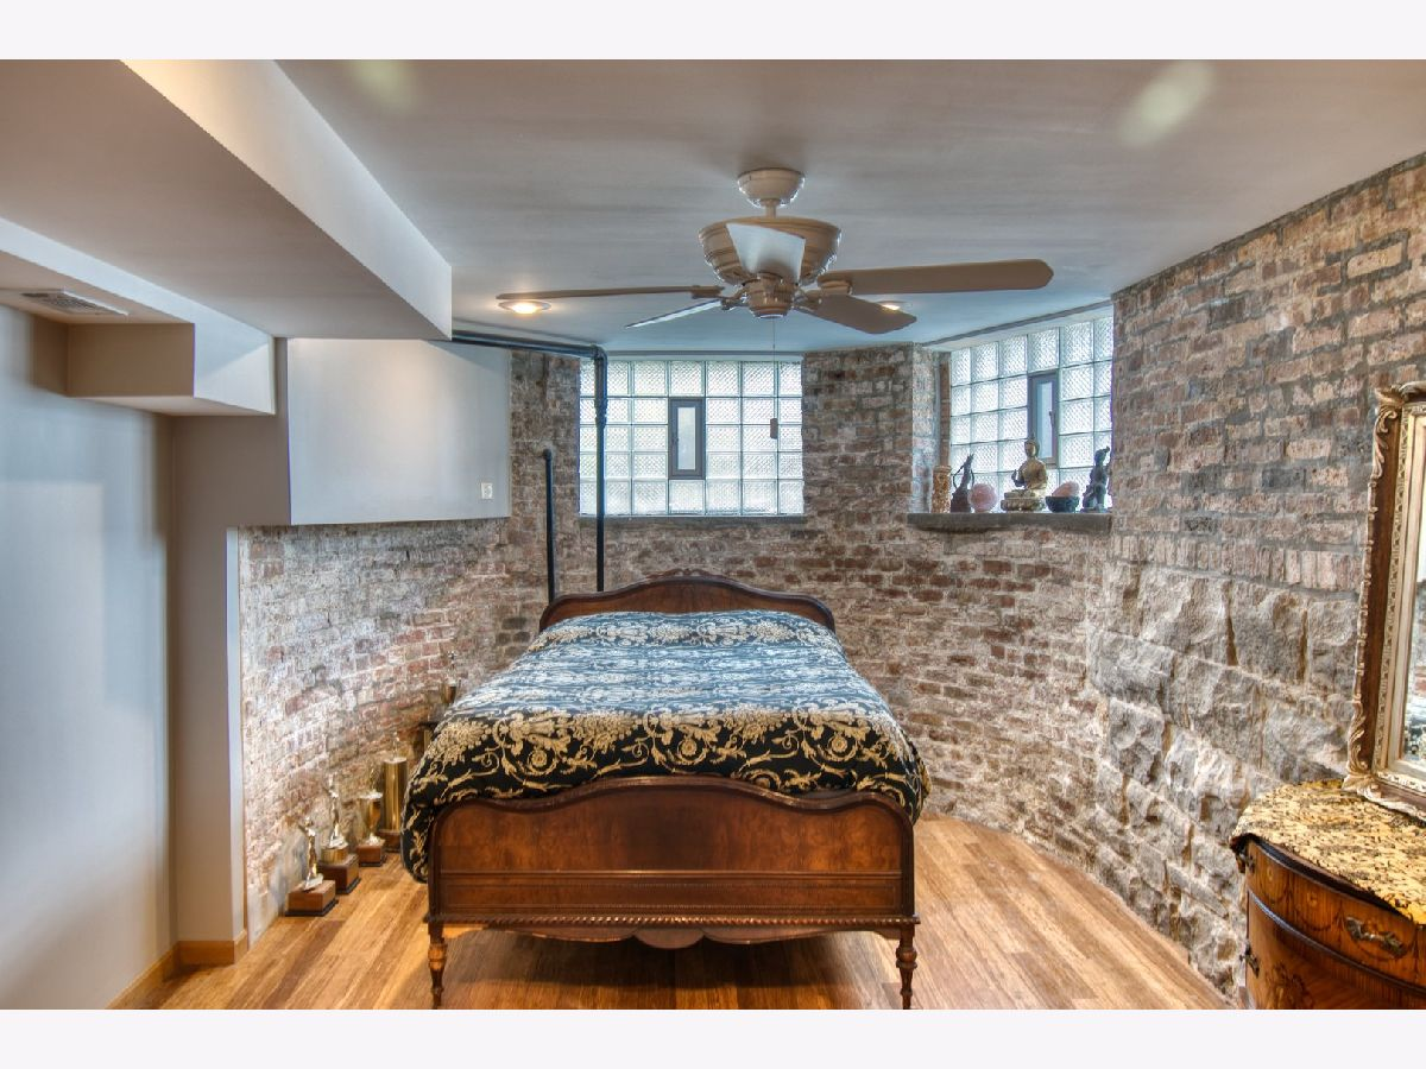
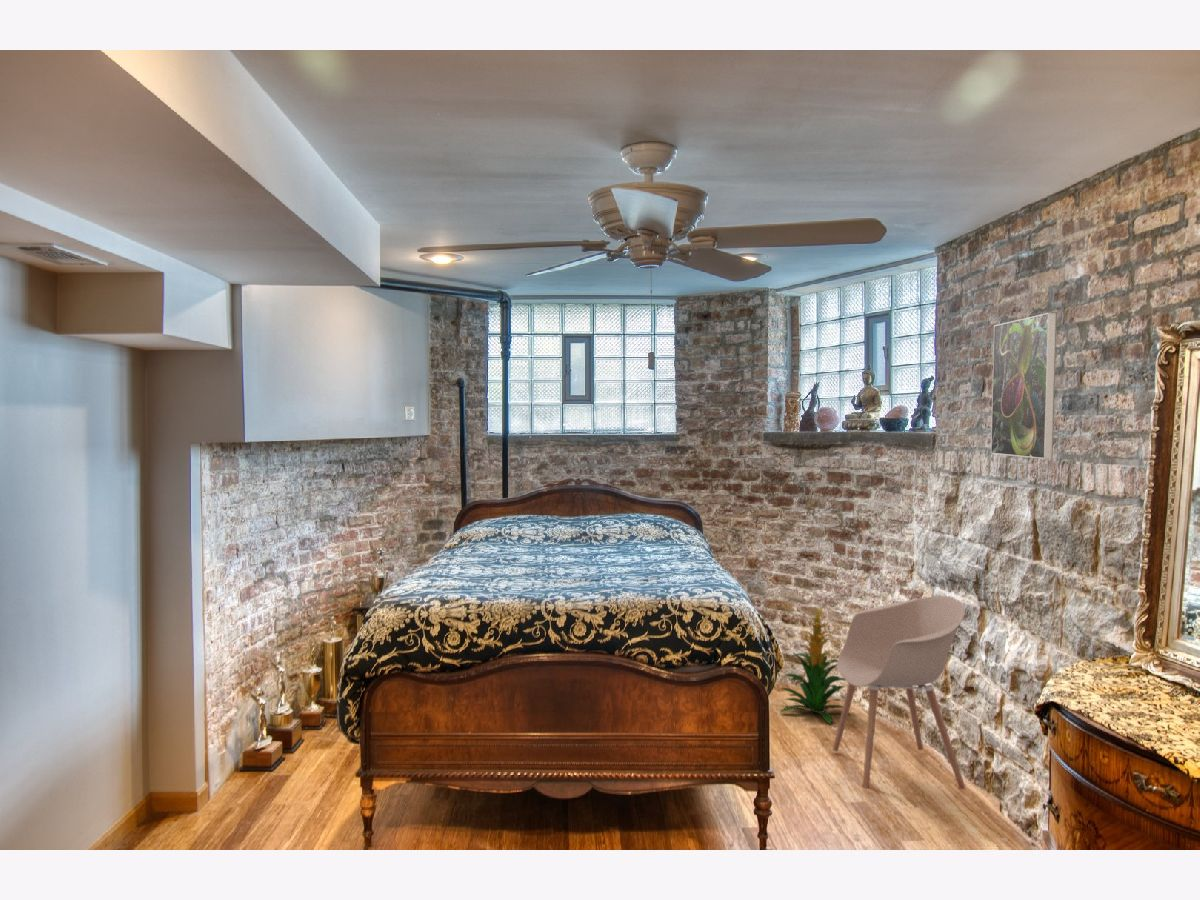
+ indoor plant [780,604,851,724]
+ chair [832,595,967,790]
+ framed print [990,312,1058,460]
